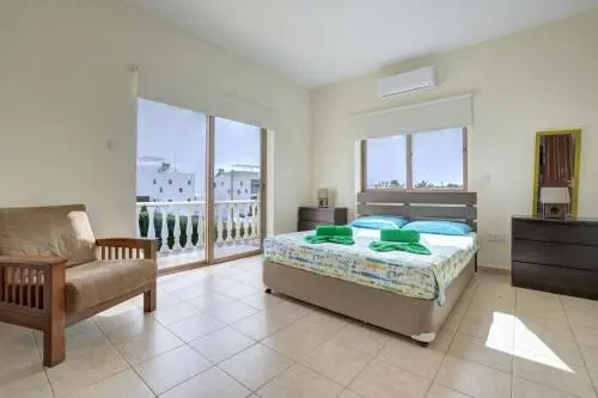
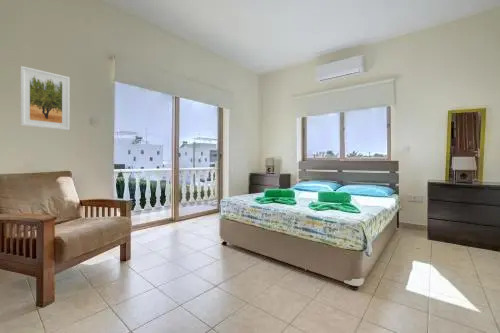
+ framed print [20,65,71,131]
